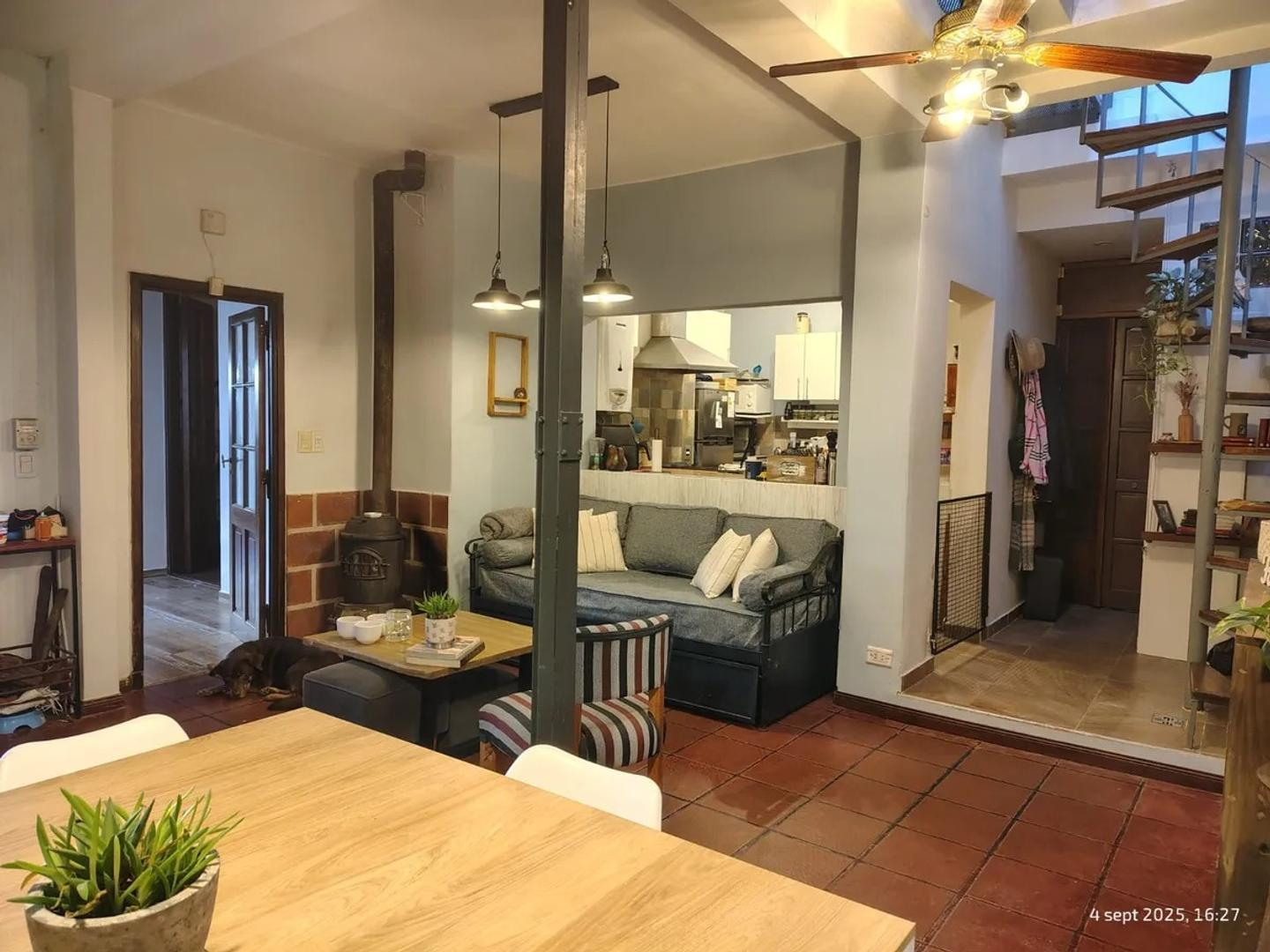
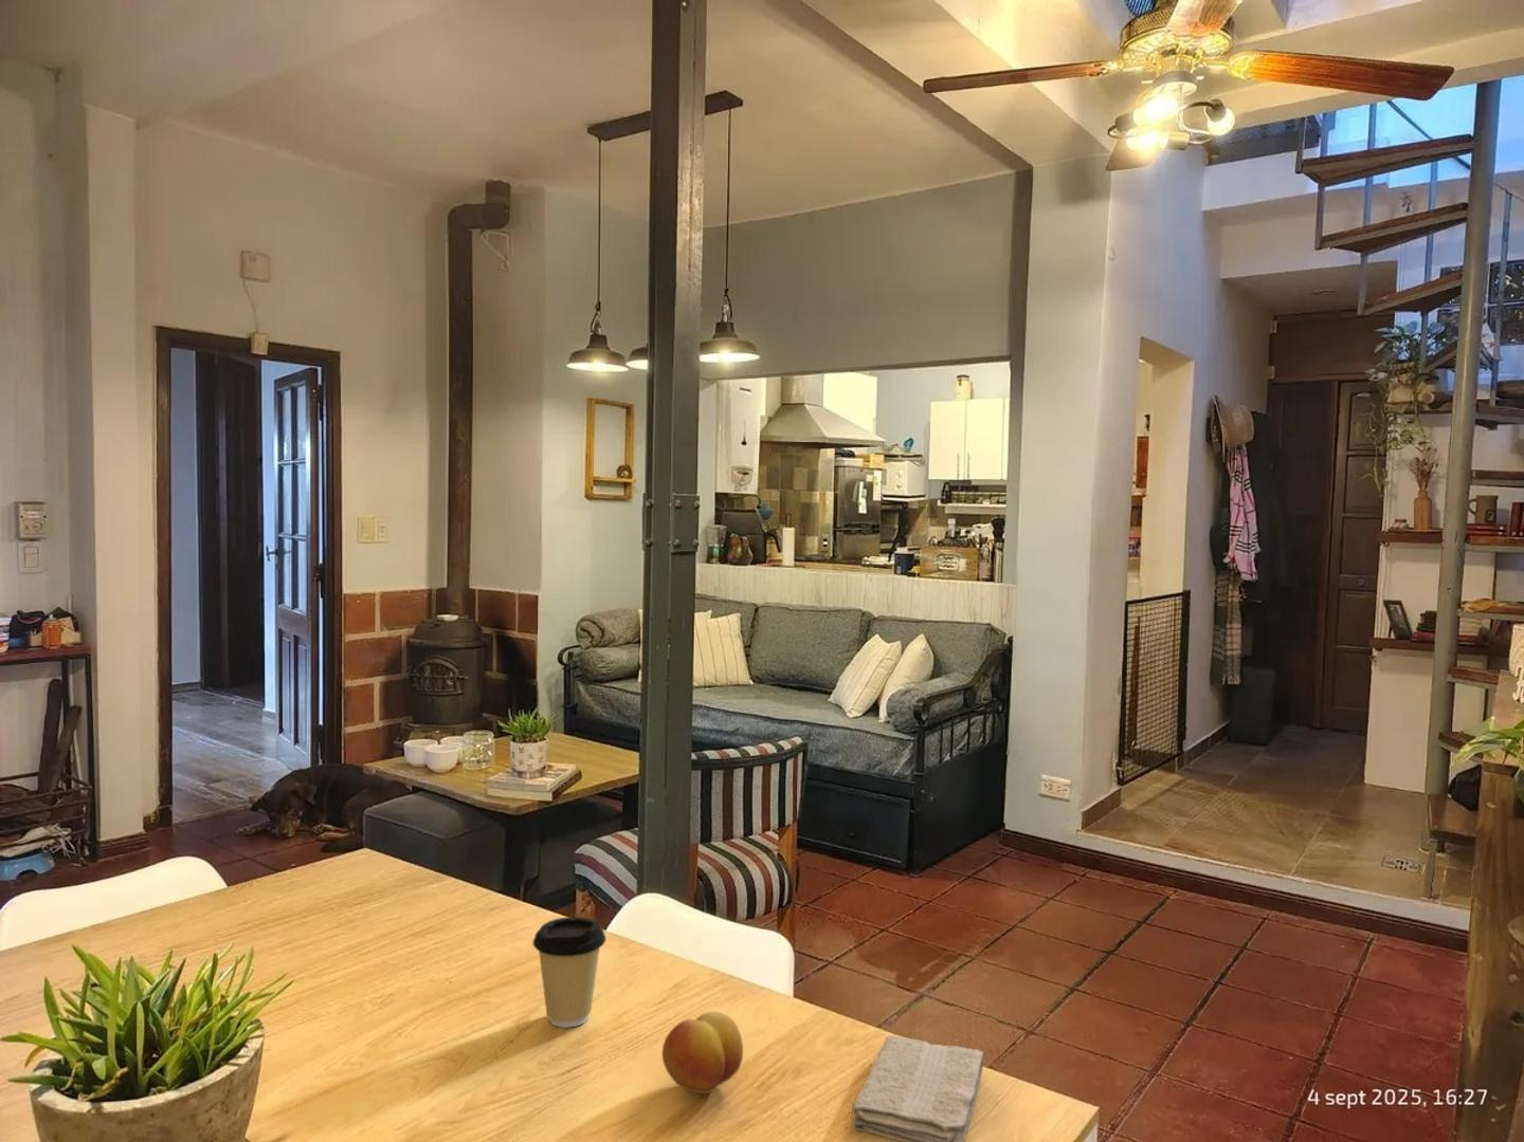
+ washcloth [851,1034,984,1142]
+ coffee cup [533,915,607,1029]
+ fruit [661,1011,744,1094]
